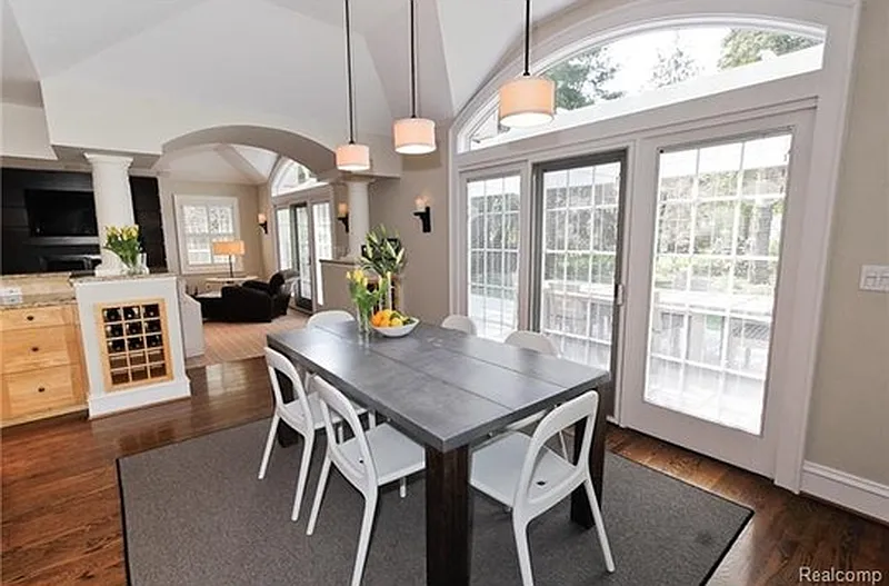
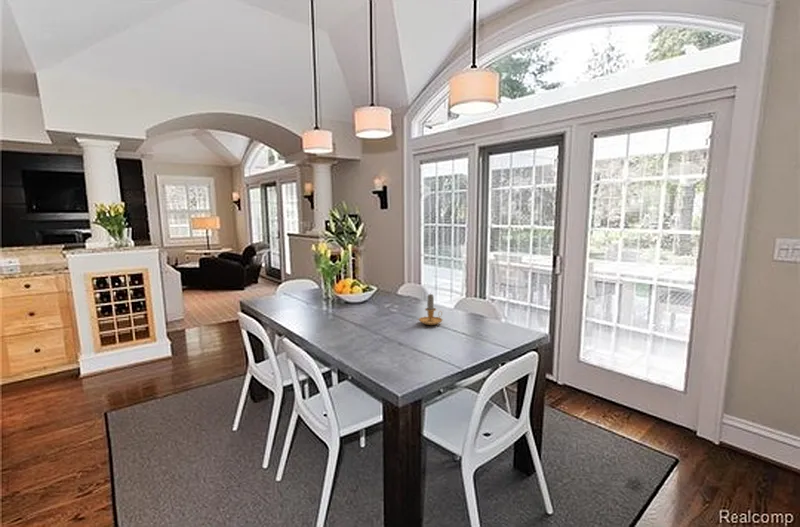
+ candlestick [418,293,444,326]
